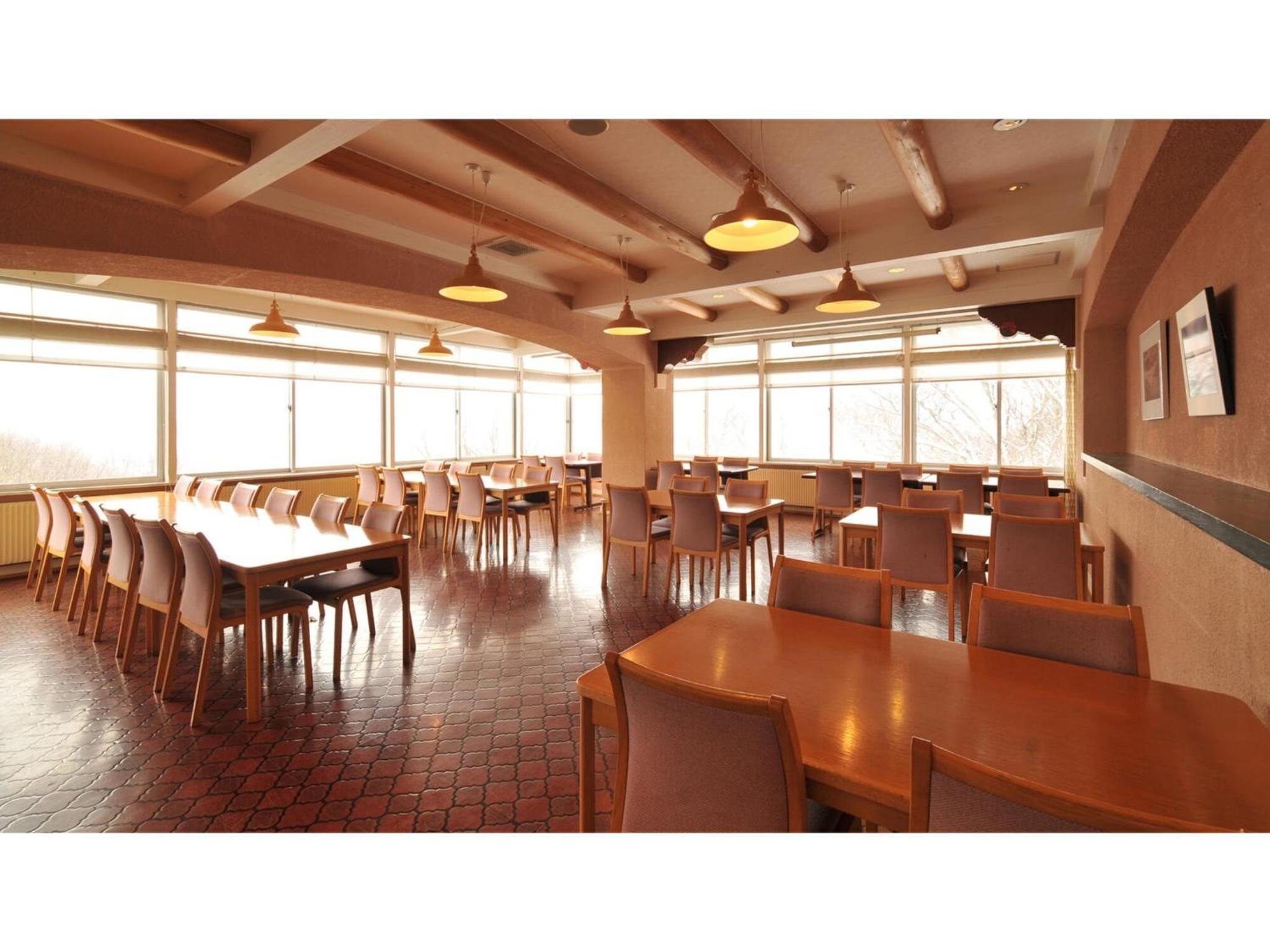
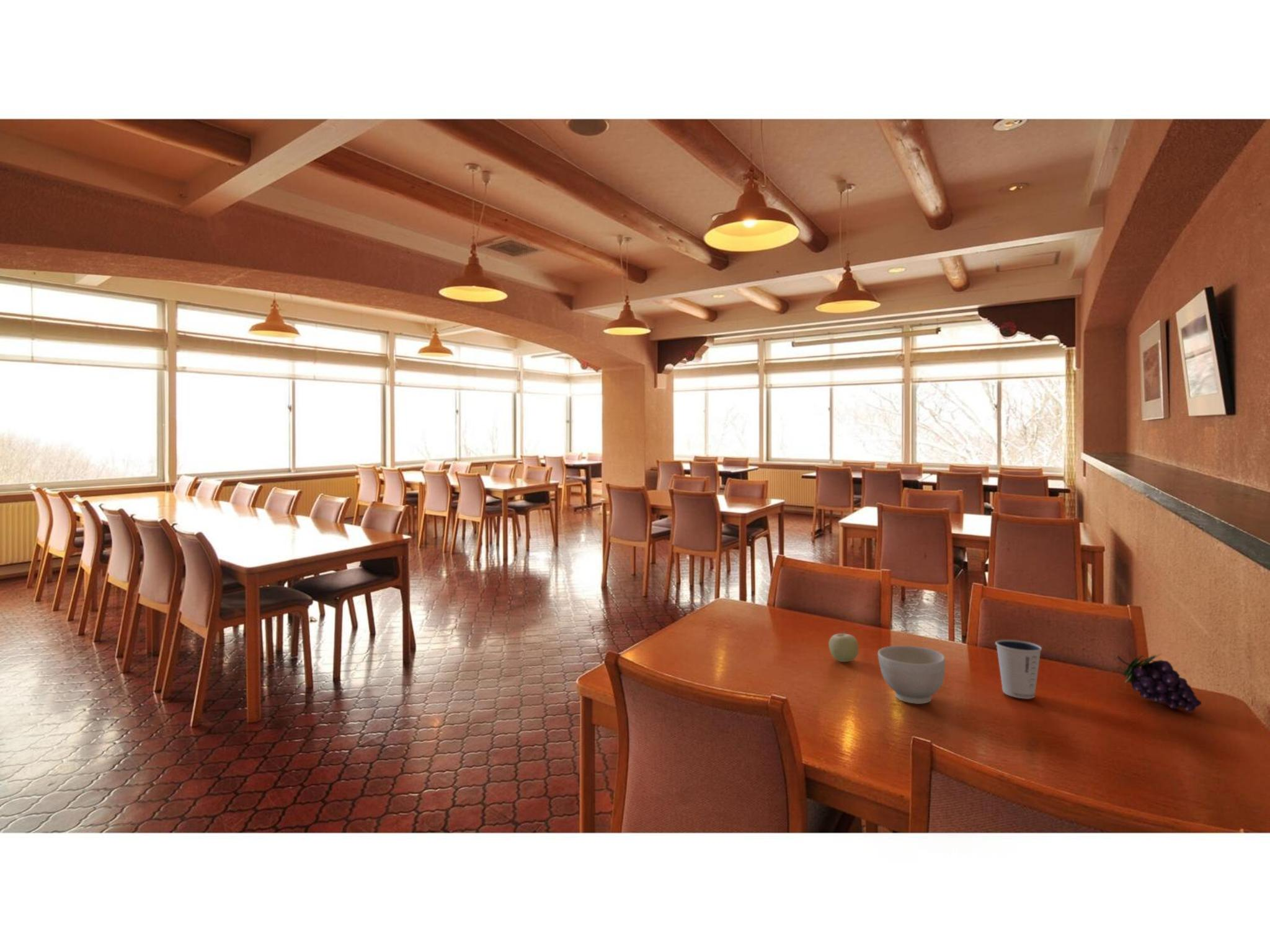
+ fruit [1116,653,1202,713]
+ bowl [877,645,946,705]
+ dixie cup [995,639,1042,699]
+ fruit [828,630,859,663]
